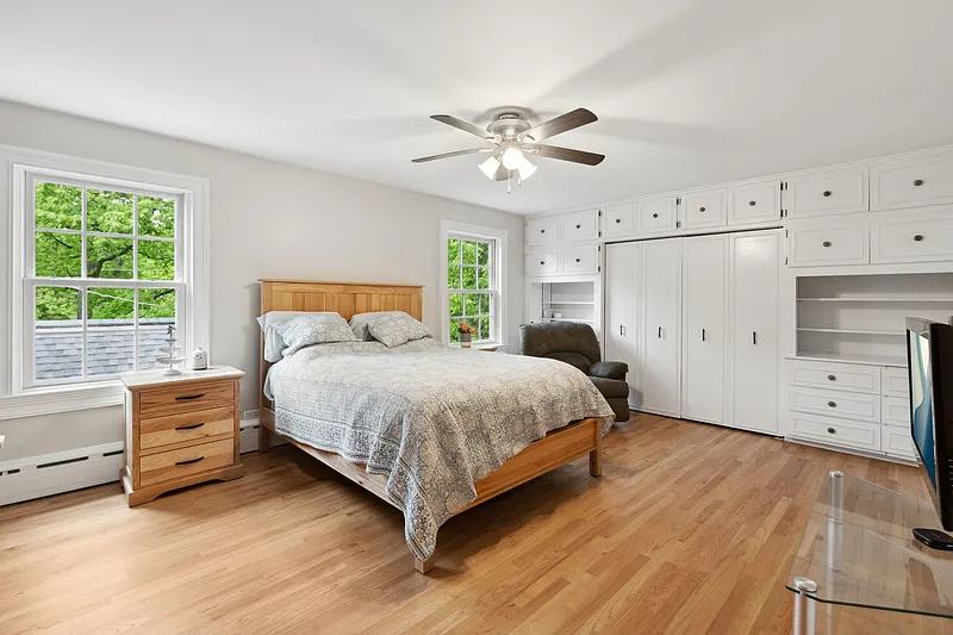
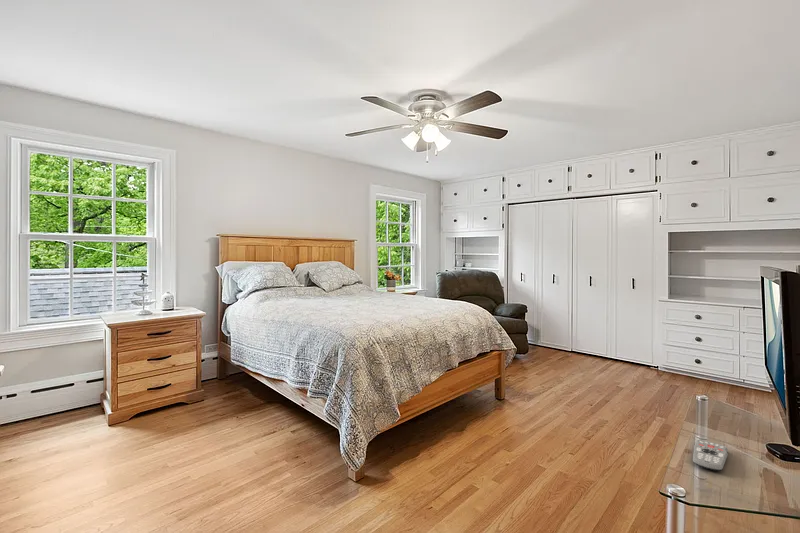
+ remote control [692,439,729,472]
